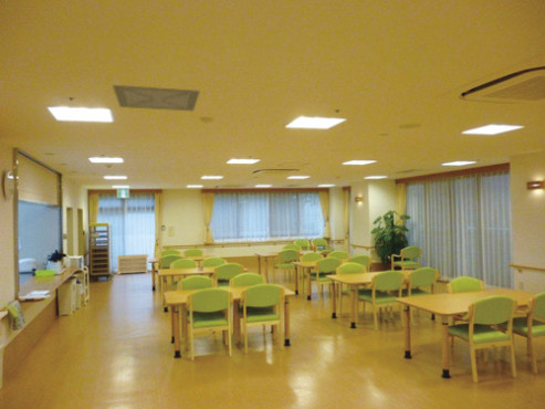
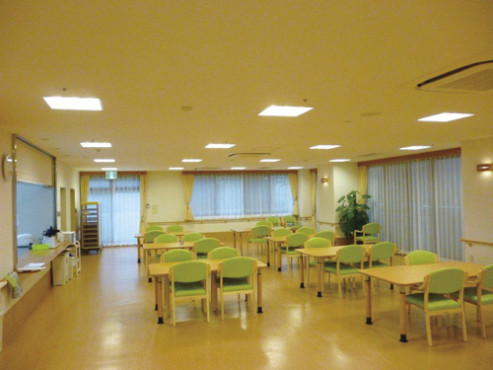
- bench [116,253,149,275]
- ceiling vent [112,84,201,112]
